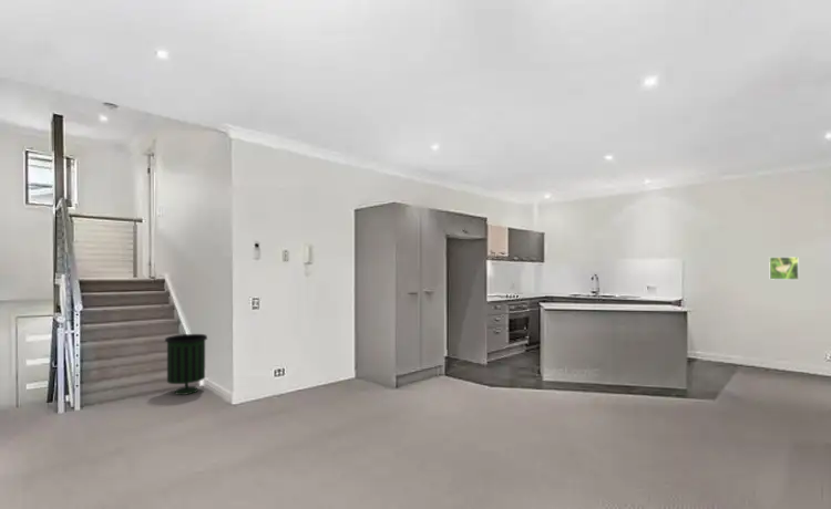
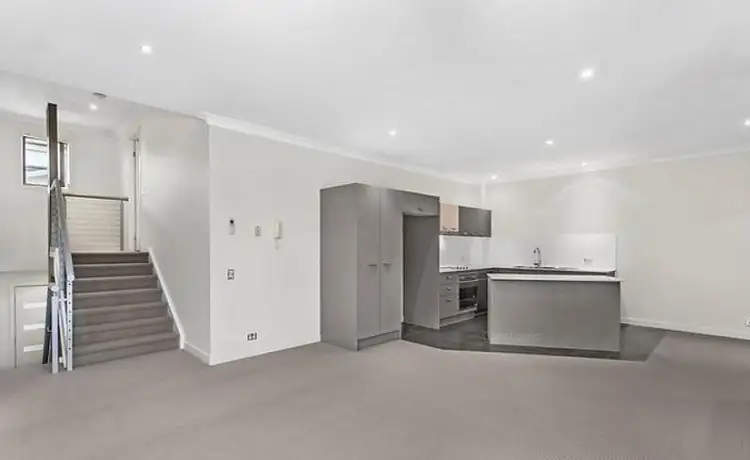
- trash can [164,333,208,396]
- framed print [768,256,800,281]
